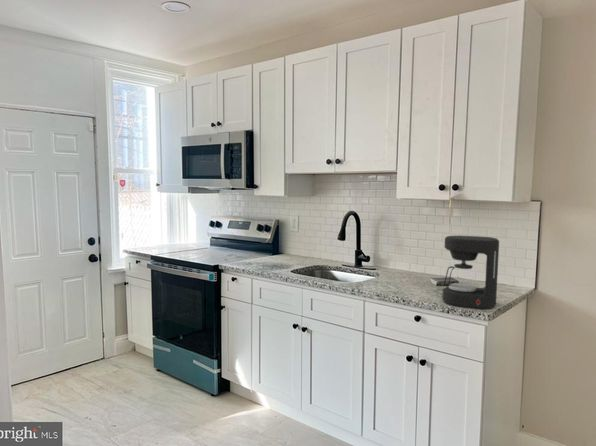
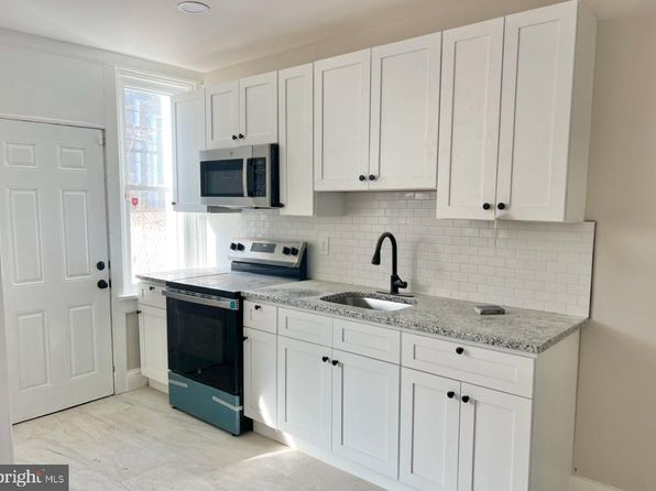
- coffee maker [441,235,500,310]
